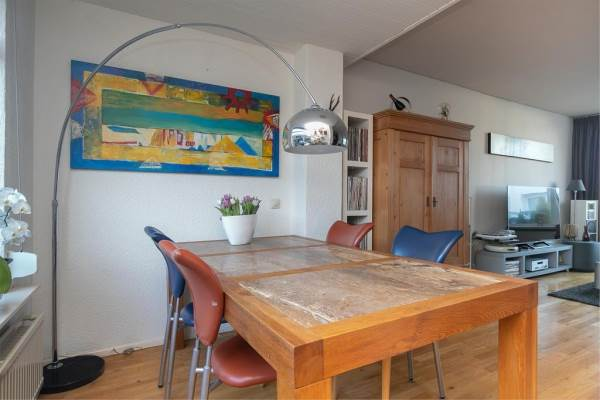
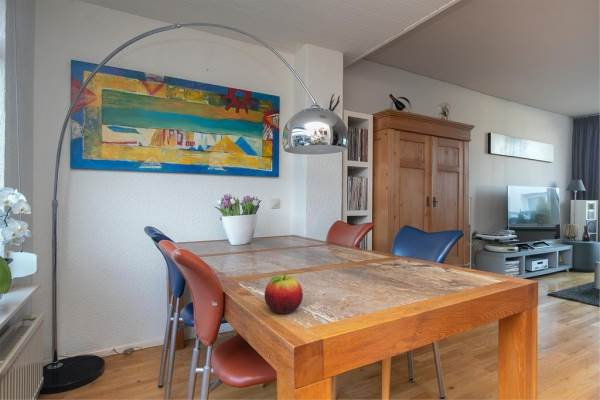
+ fruit [263,274,304,315]
